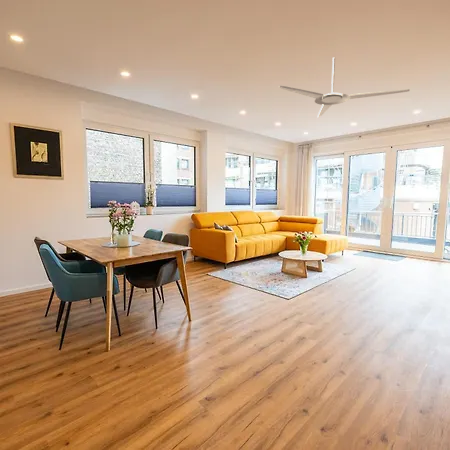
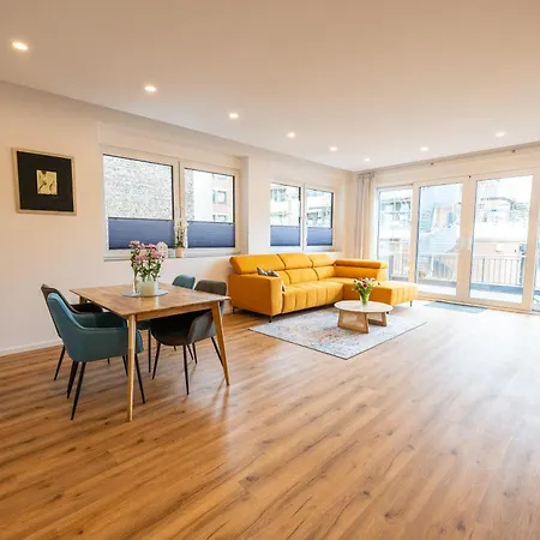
- ceiling fan [278,56,411,119]
